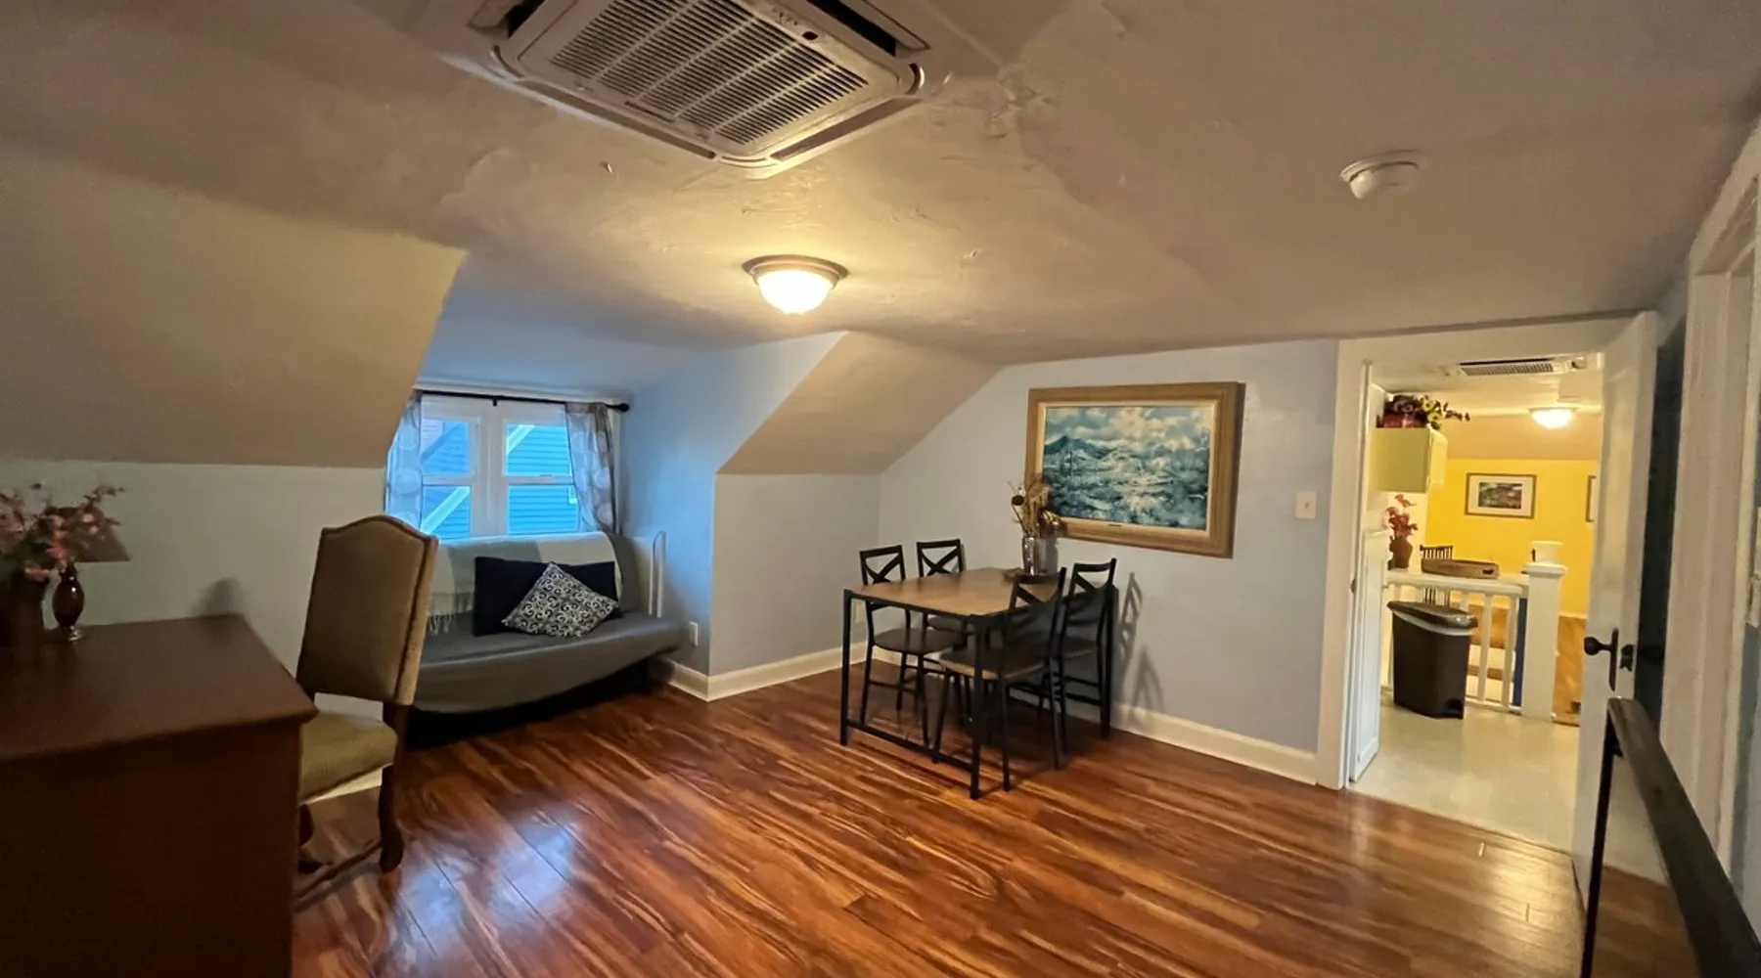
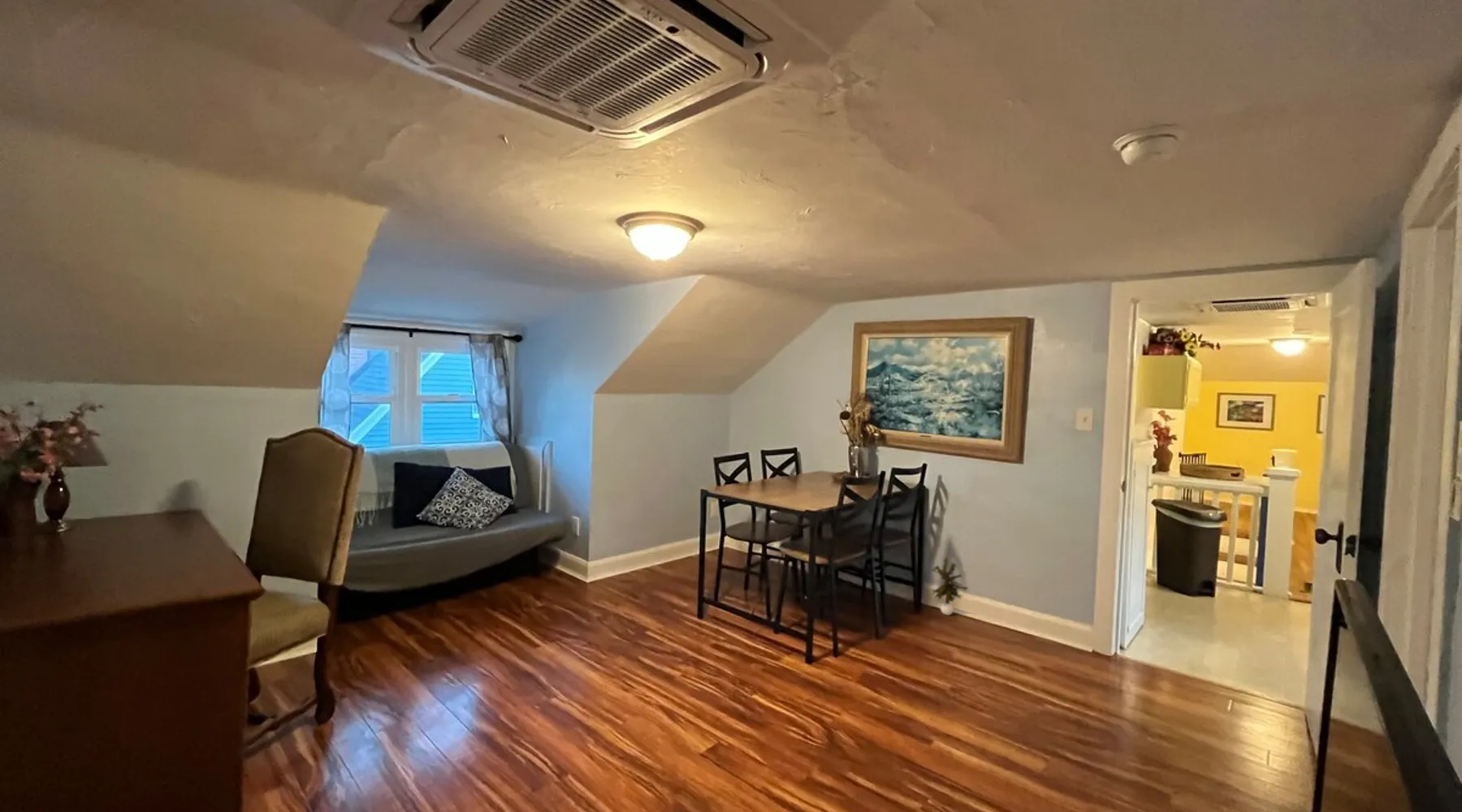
+ potted plant [930,555,969,616]
